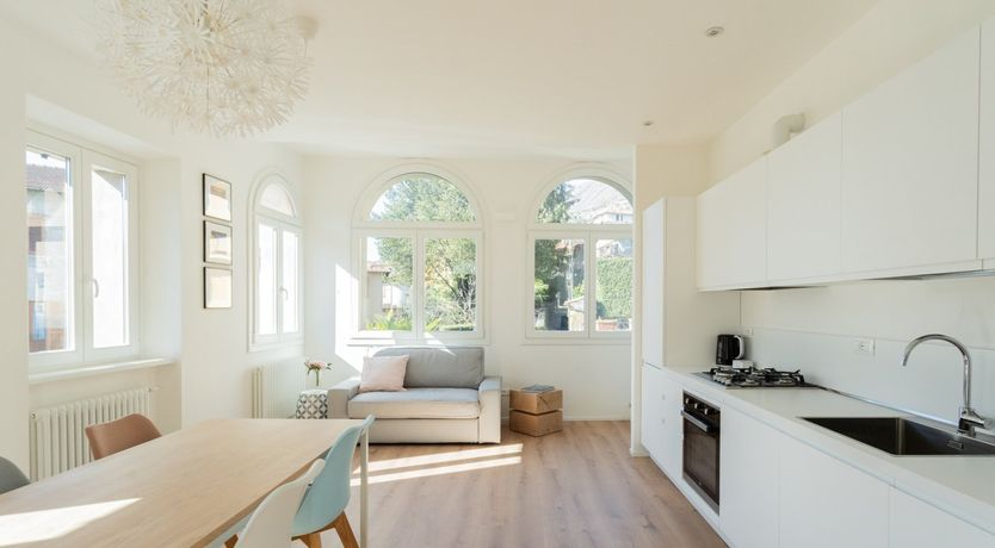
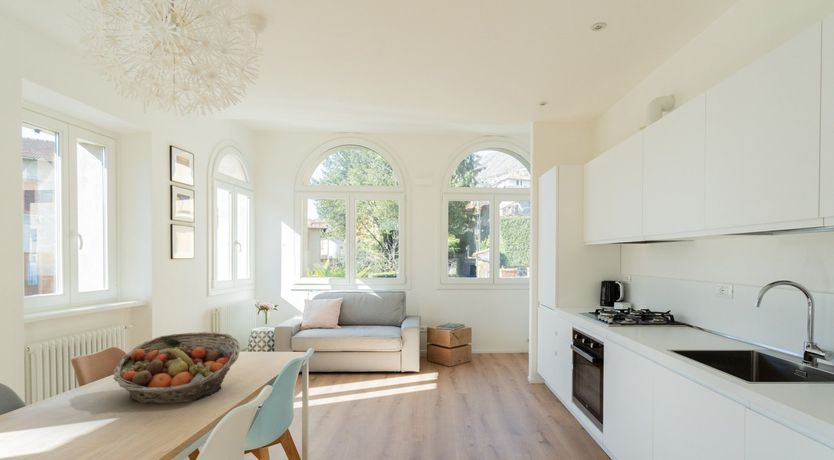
+ fruit basket [112,331,241,404]
